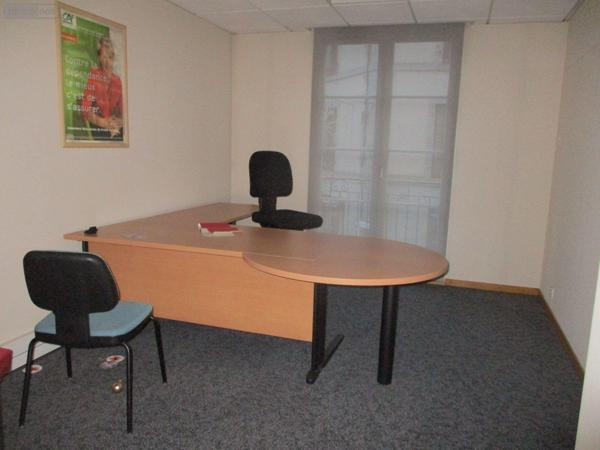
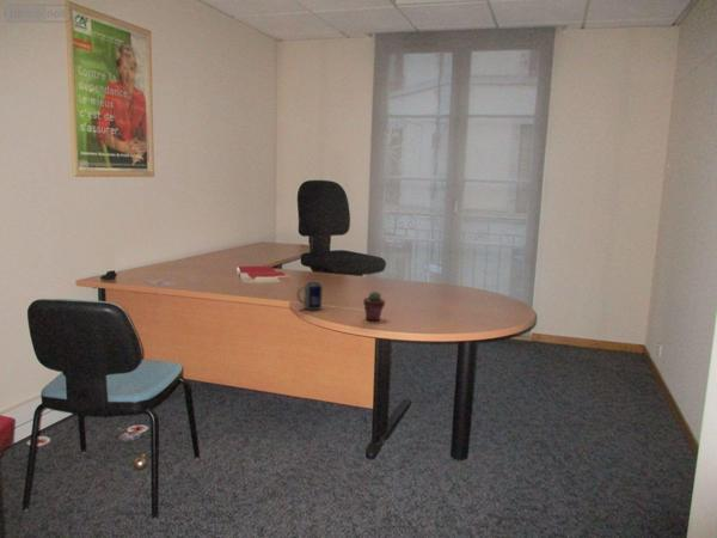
+ potted succulent [362,291,386,322]
+ mug [296,281,324,311]
